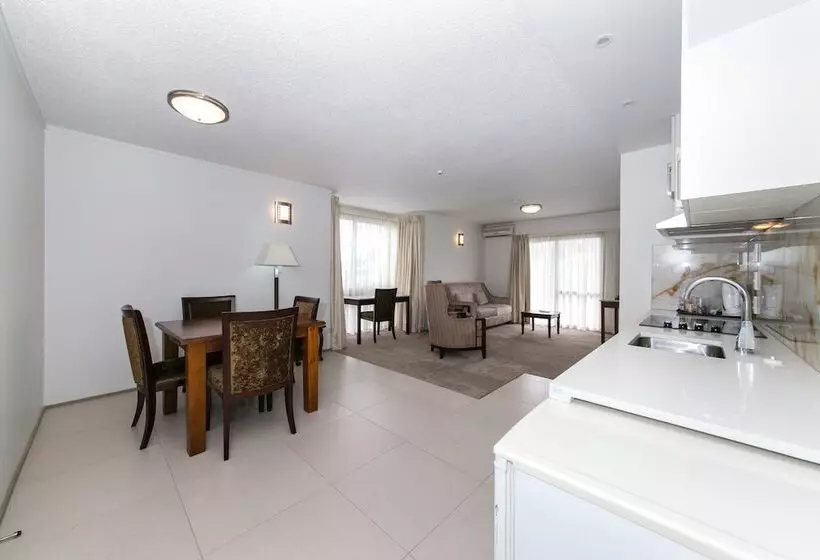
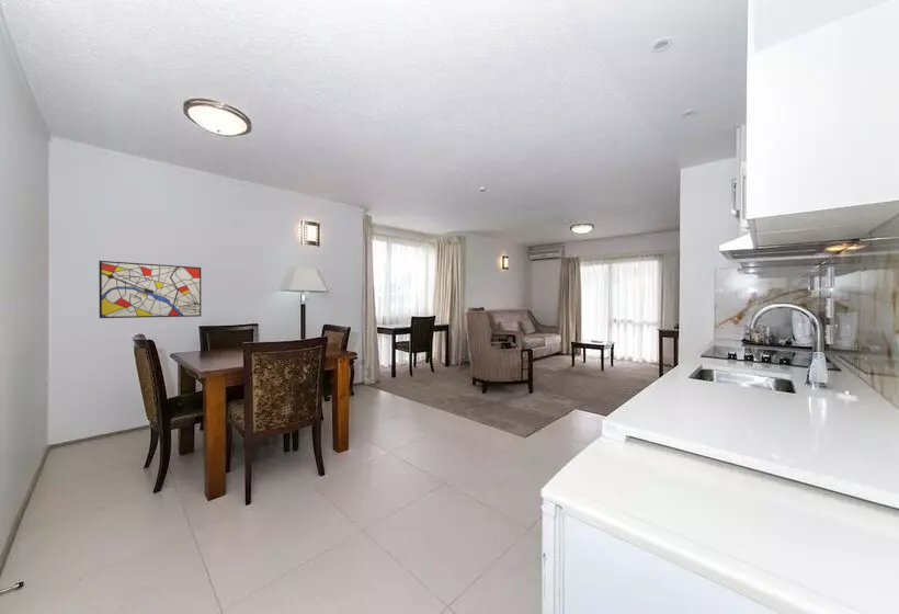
+ wall art [98,260,202,319]
